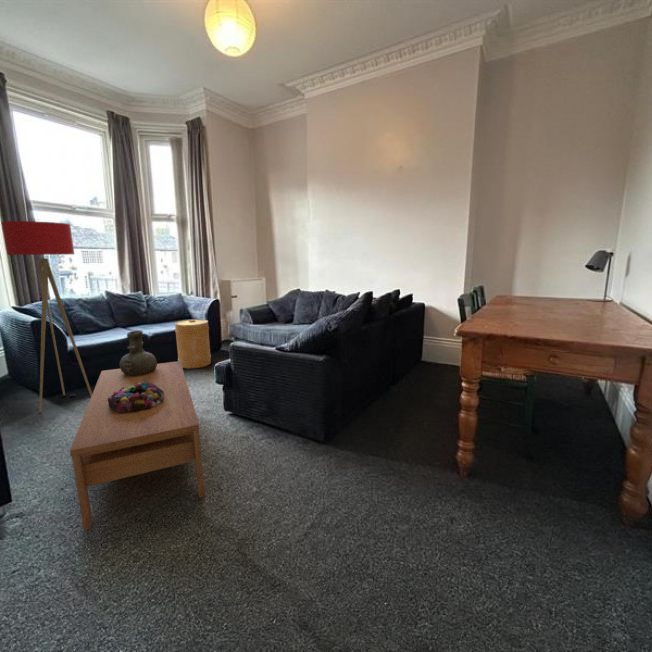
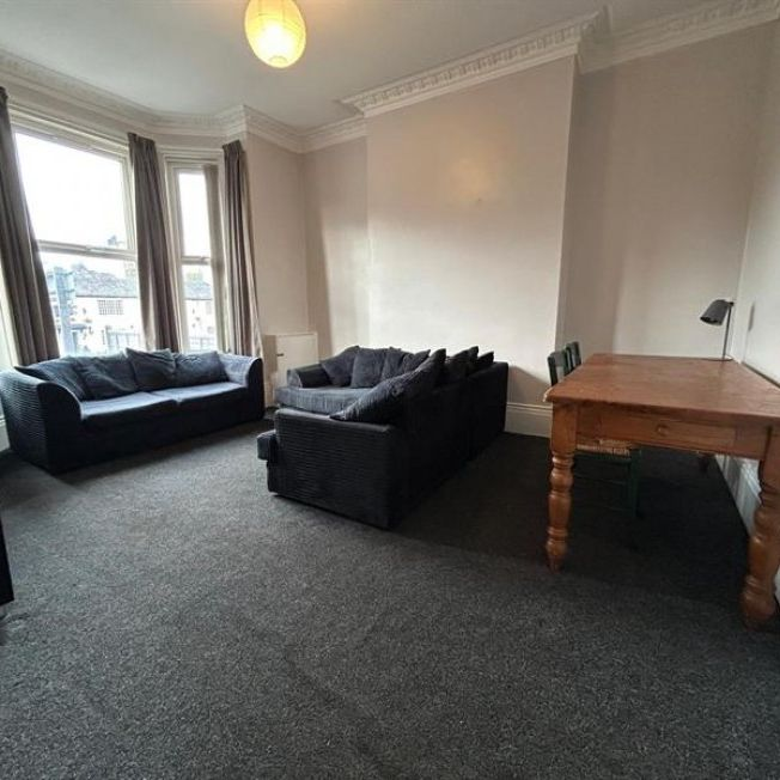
- floor lamp [1,220,93,414]
- vase [119,329,158,375]
- coffee table [69,360,206,531]
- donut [107,380,164,412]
- basket [174,318,212,369]
